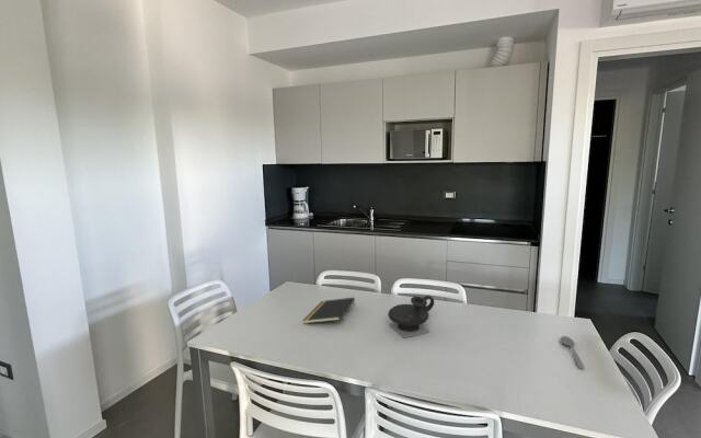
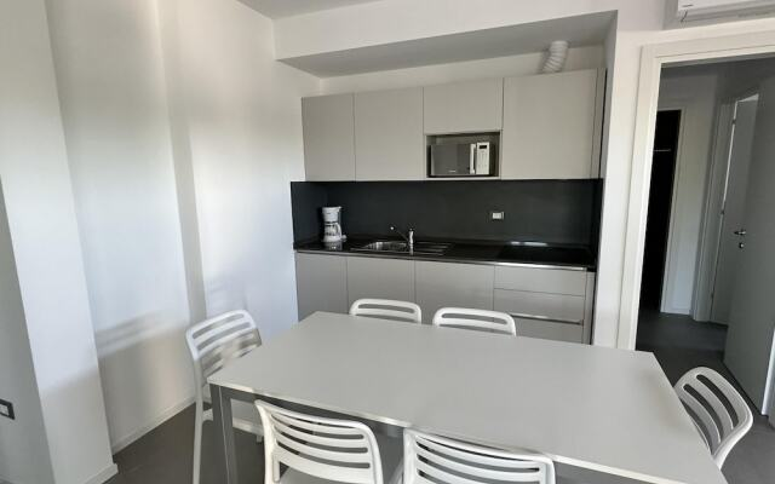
- notepad [302,297,356,324]
- teapot [387,295,435,338]
- soupspoon [560,335,585,370]
